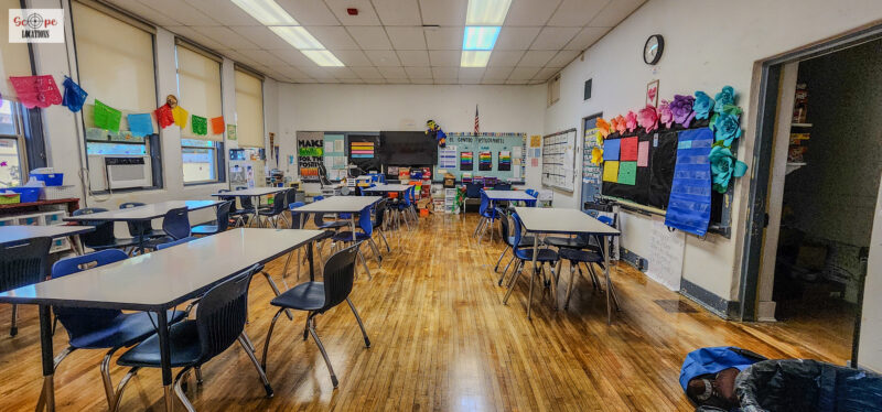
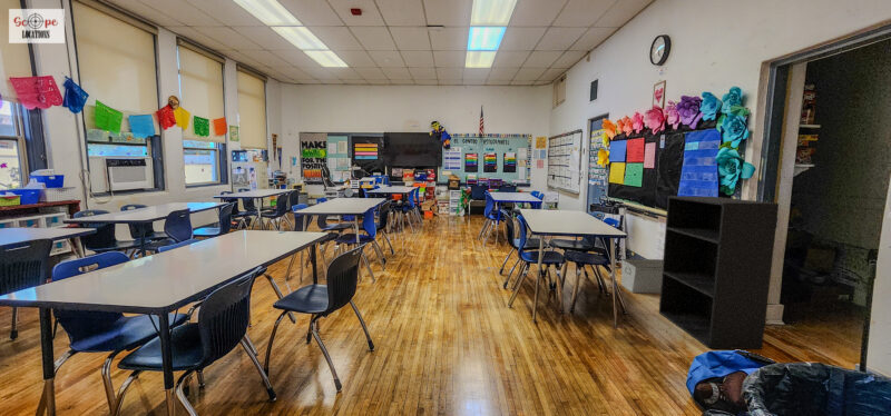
+ bookshelf [658,195,780,350]
+ storage bin [620,258,663,294]
